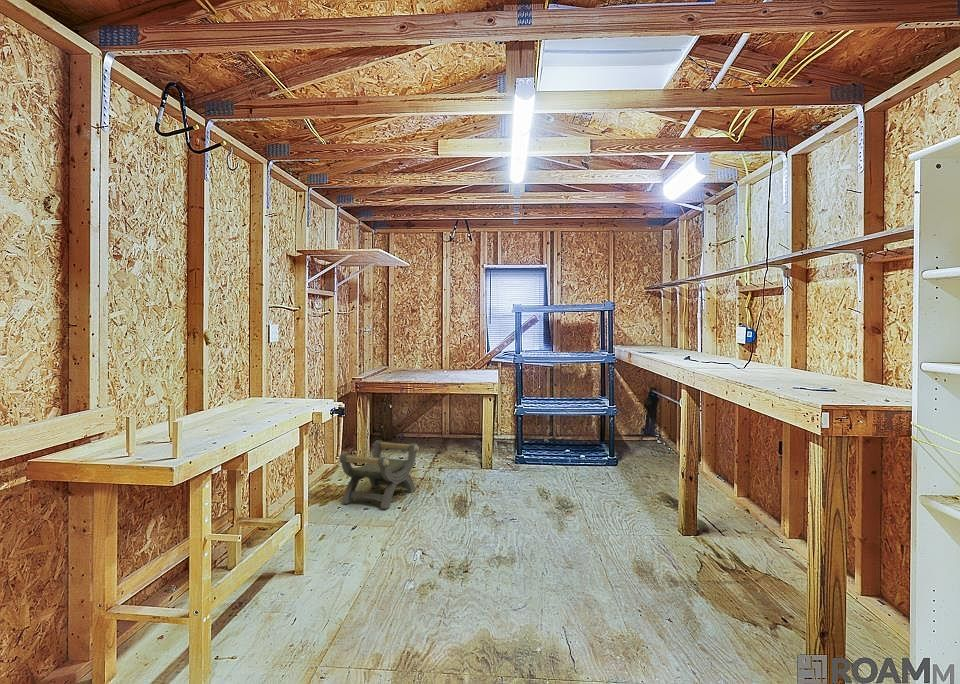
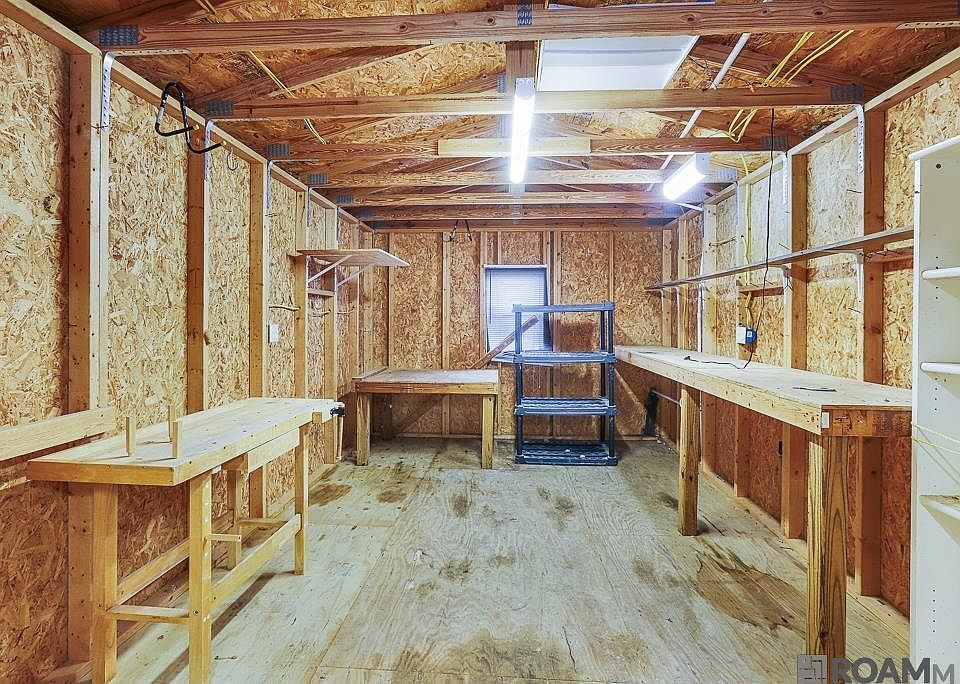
- stool [338,439,420,510]
